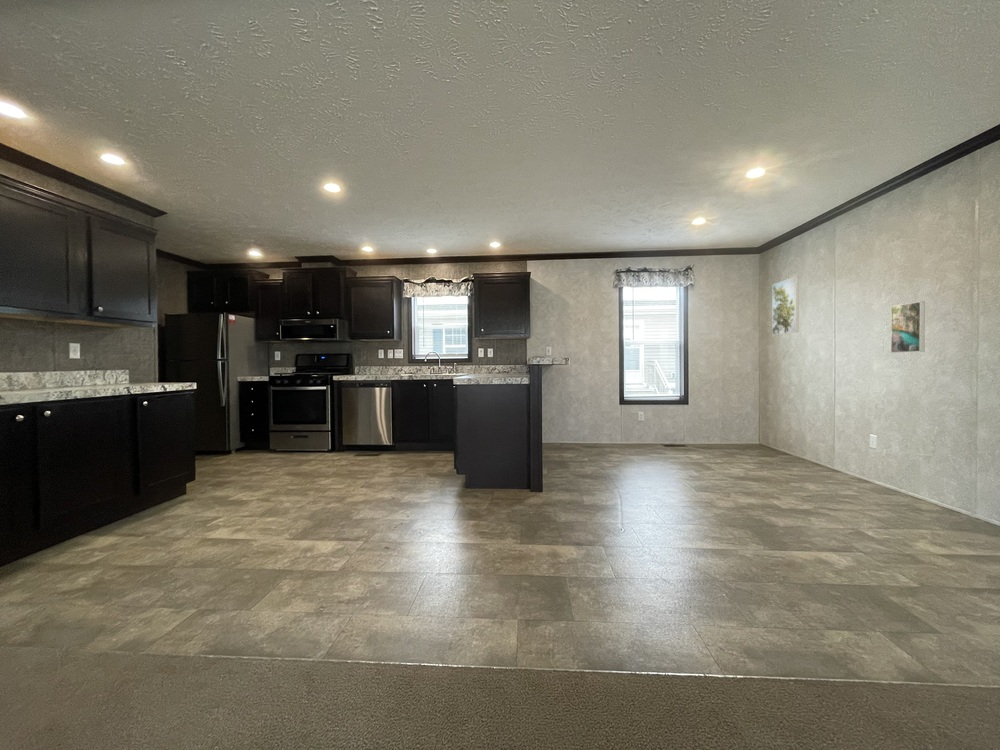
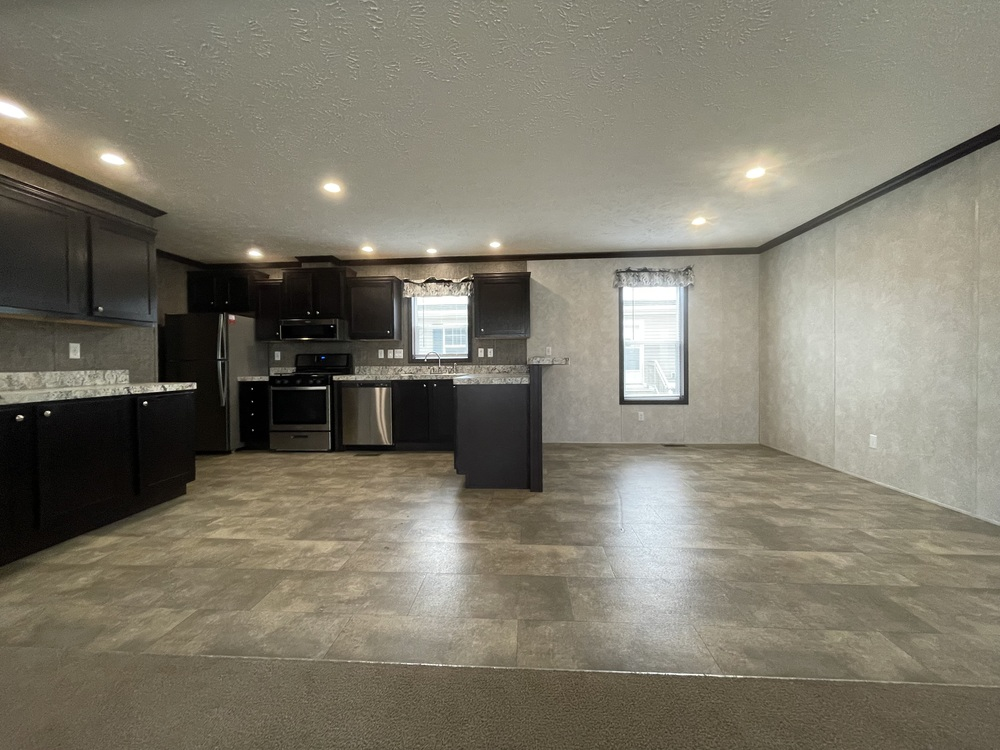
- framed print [890,300,926,354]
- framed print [771,275,800,336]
